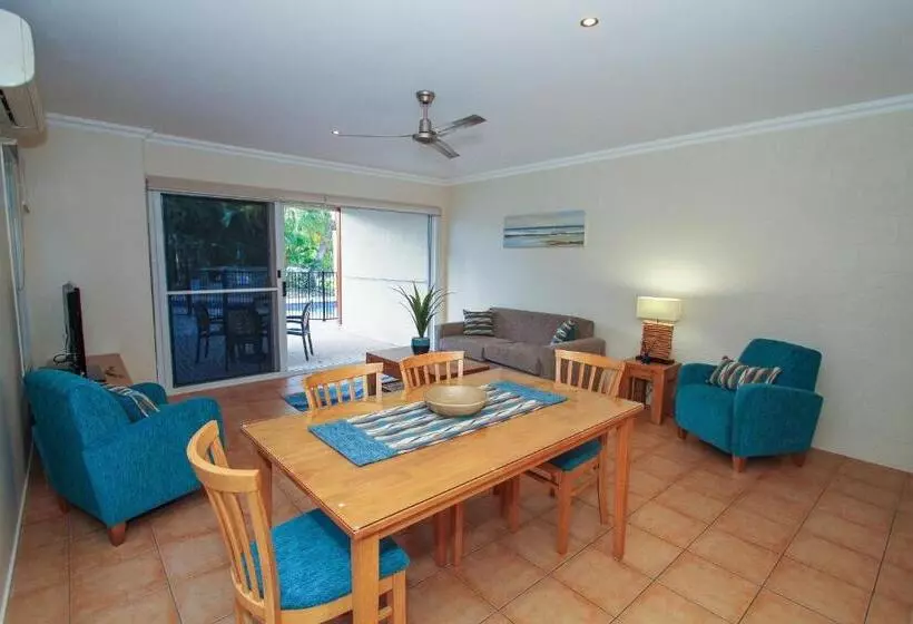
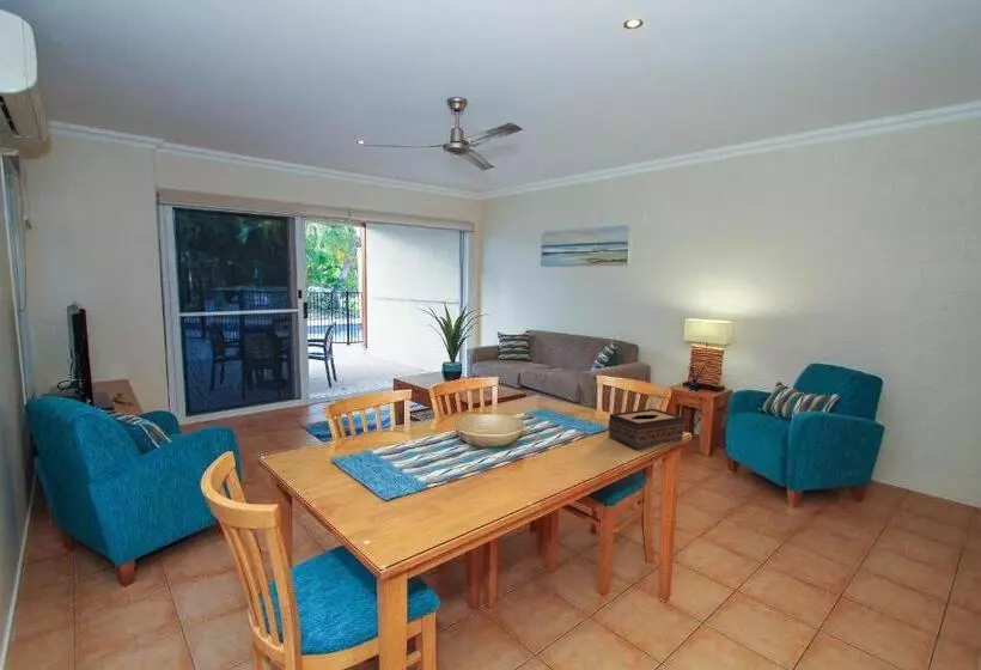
+ tissue box [608,408,686,450]
